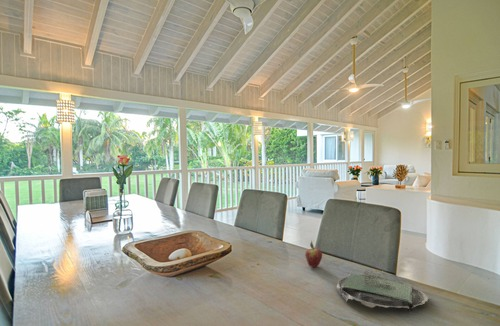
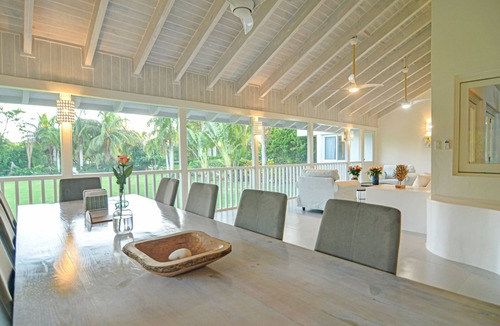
- fruit [304,240,323,268]
- plate [335,269,429,313]
